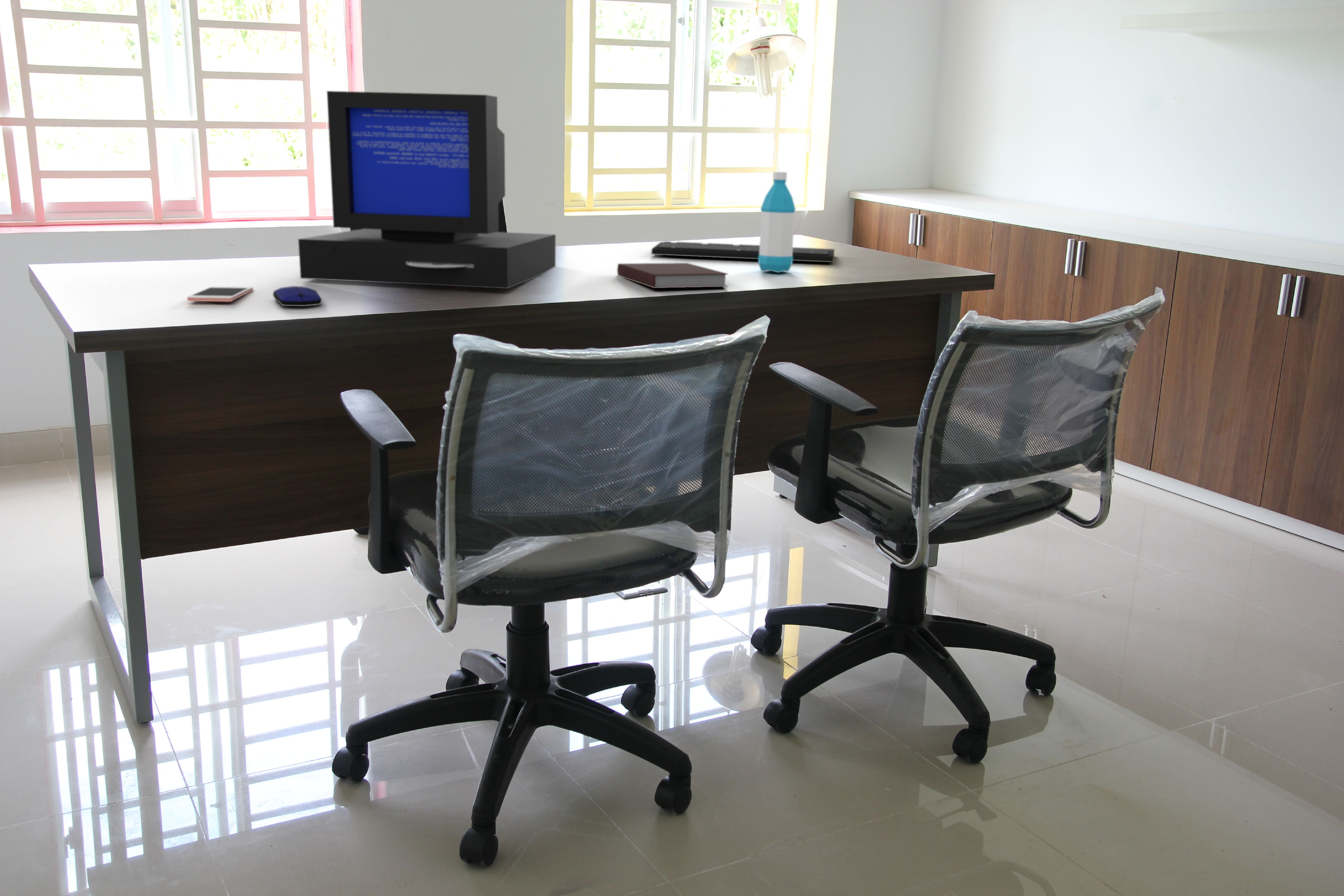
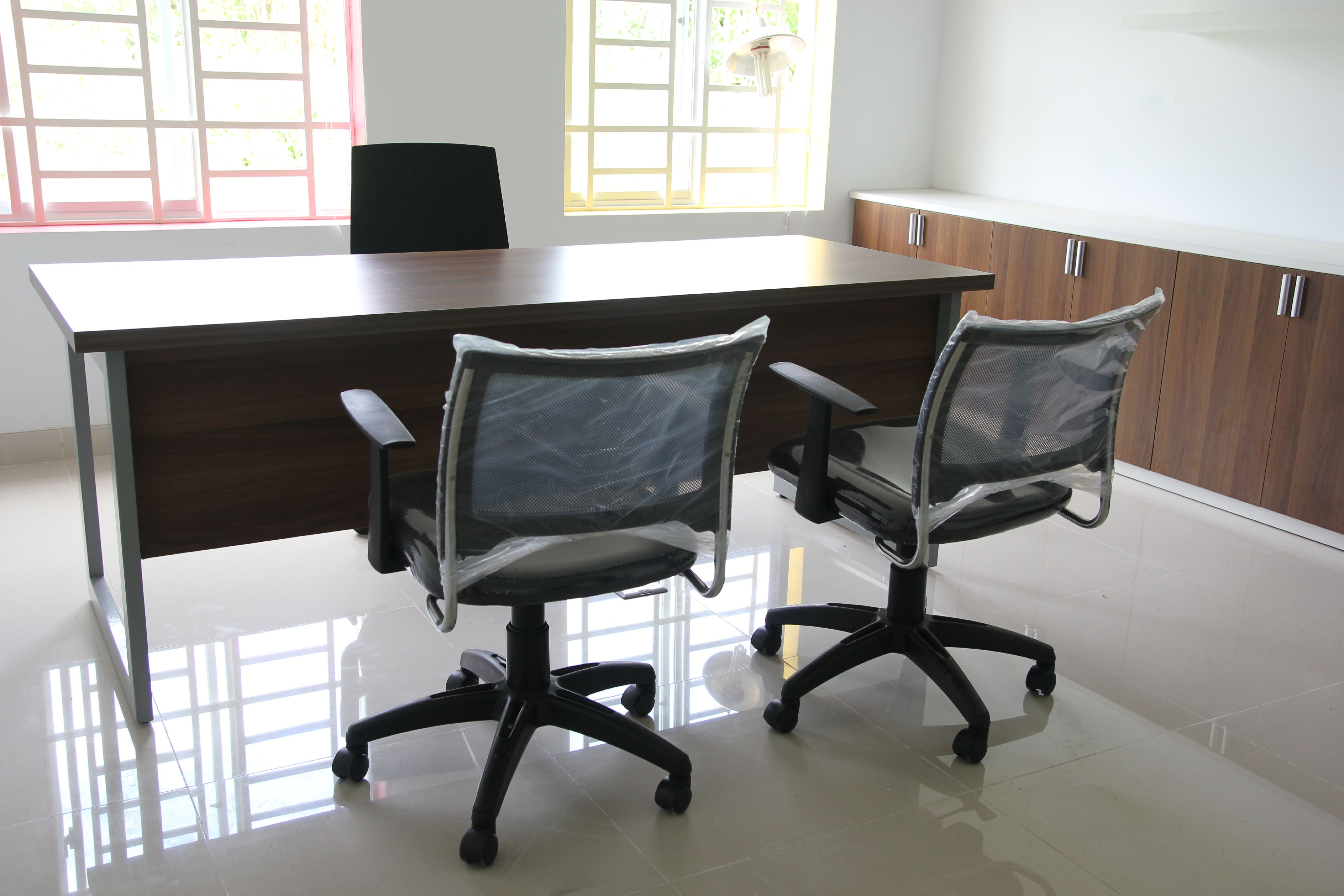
- computer mouse [273,286,322,307]
- water bottle [758,171,796,273]
- cell phone [187,286,254,302]
- notebook [617,262,729,288]
- keyboard [651,241,835,263]
- monitor [298,91,556,289]
